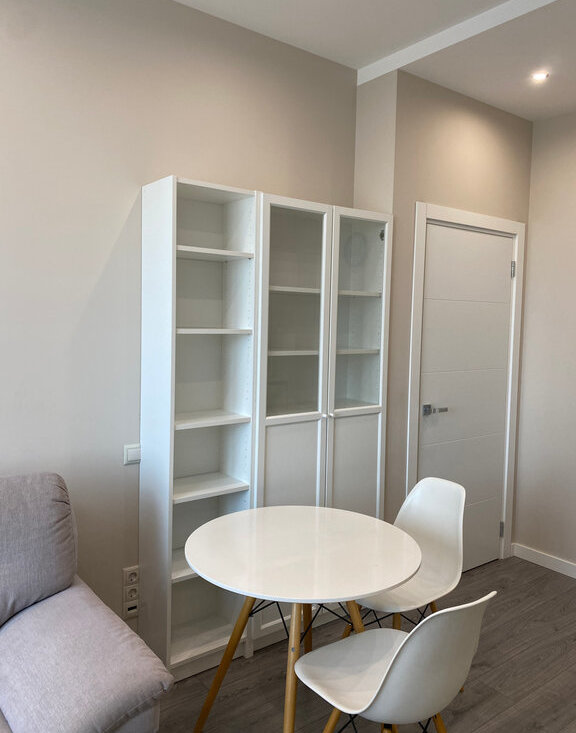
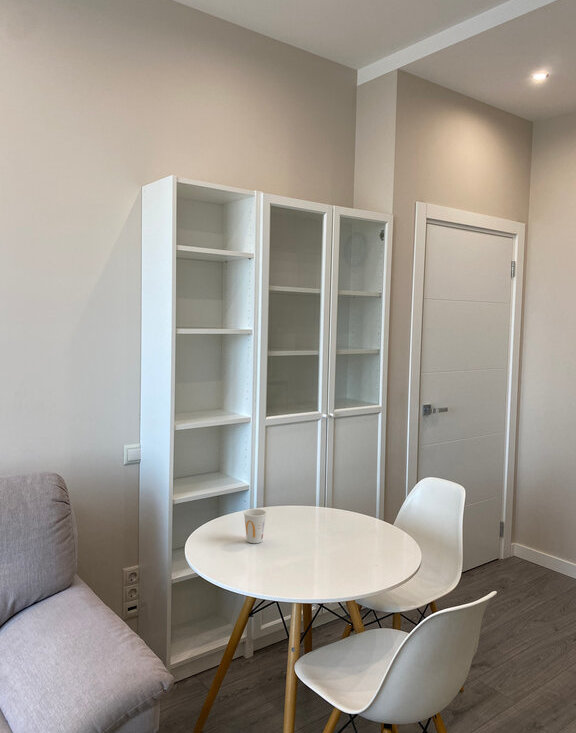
+ cup [243,508,267,544]
